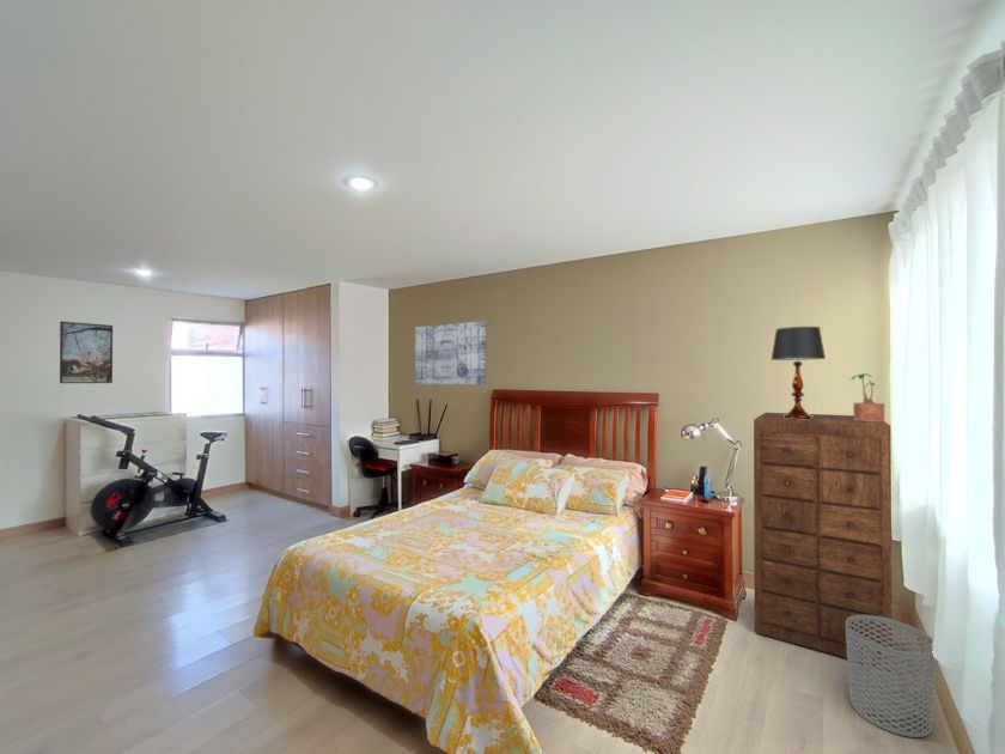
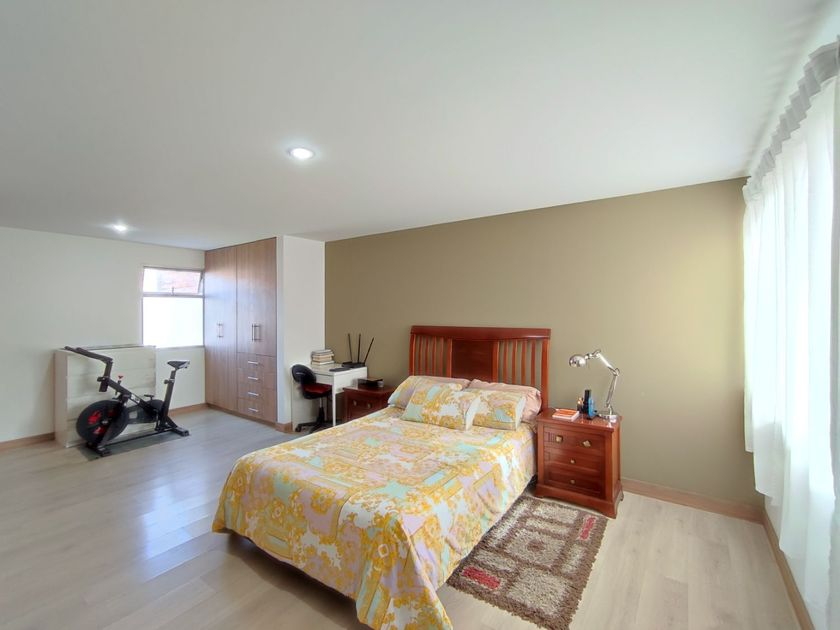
- table lamp [770,326,827,420]
- waste bin [846,615,938,738]
- dresser [753,412,893,669]
- potted plant [848,372,885,421]
- wall art [414,320,487,385]
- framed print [59,321,114,384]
